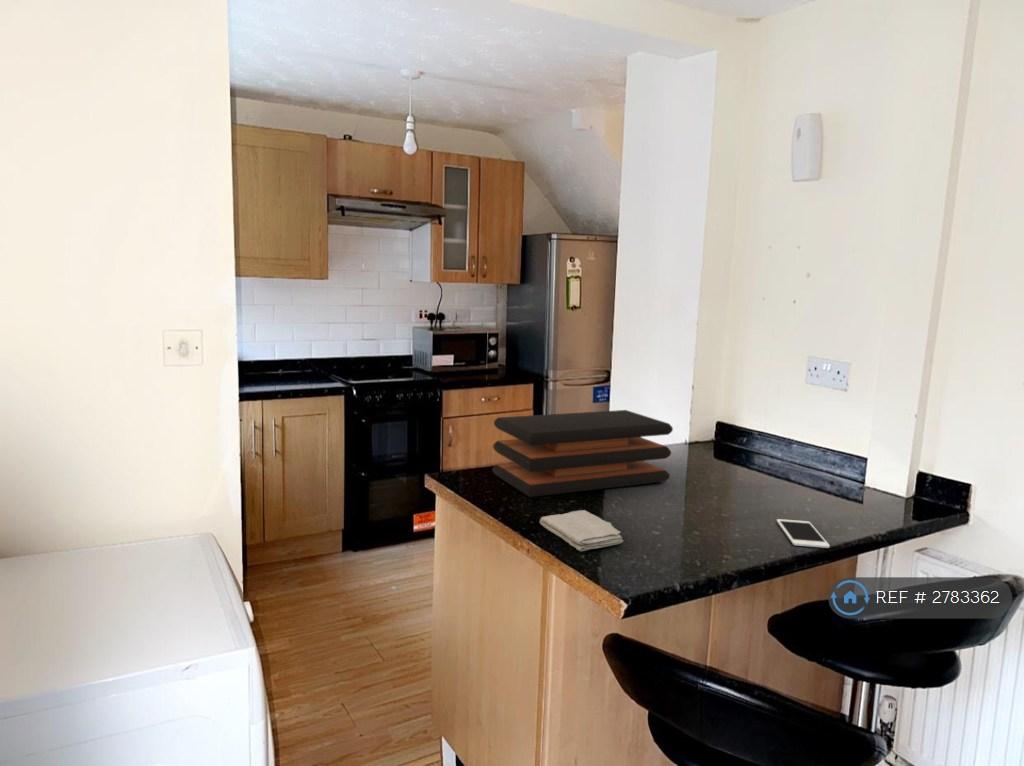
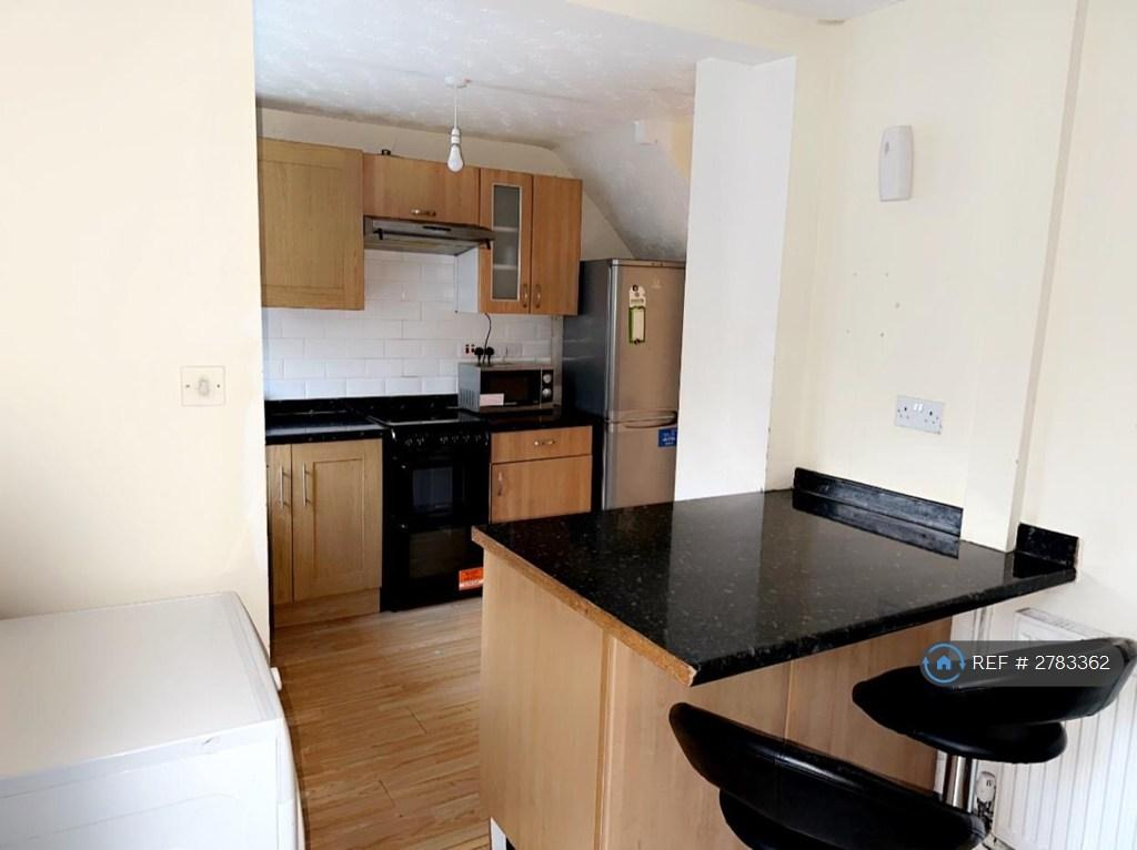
- washcloth [539,509,624,552]
- cell phone [776,518,831,549]
- cutting board [491,409,674,498]
